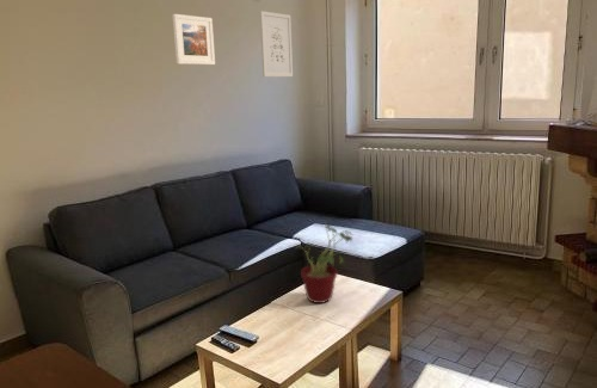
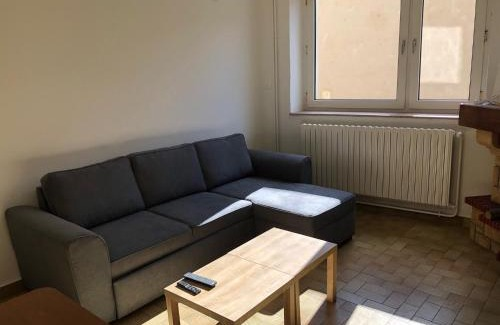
- wall art [259,10,294,78]
- potted plant [294,220,356,304]
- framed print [171,13,216,66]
